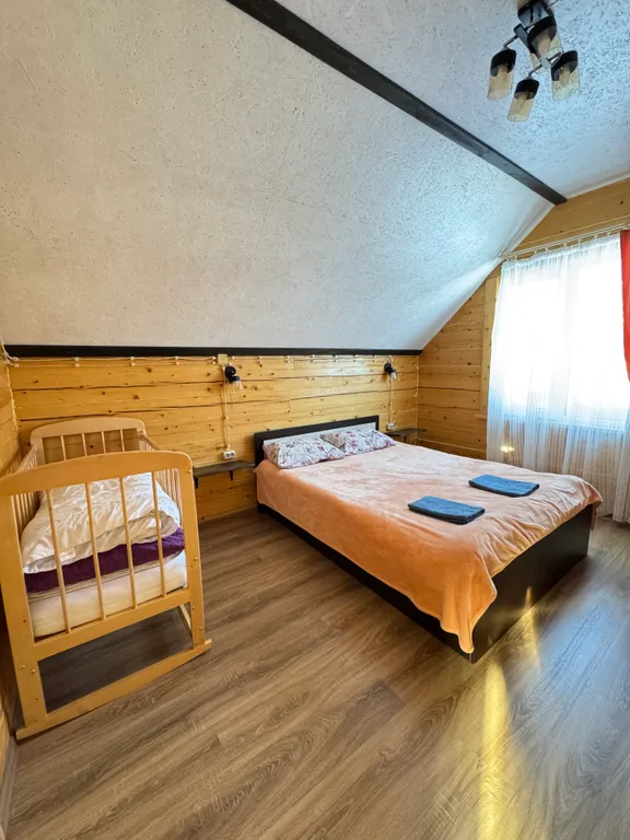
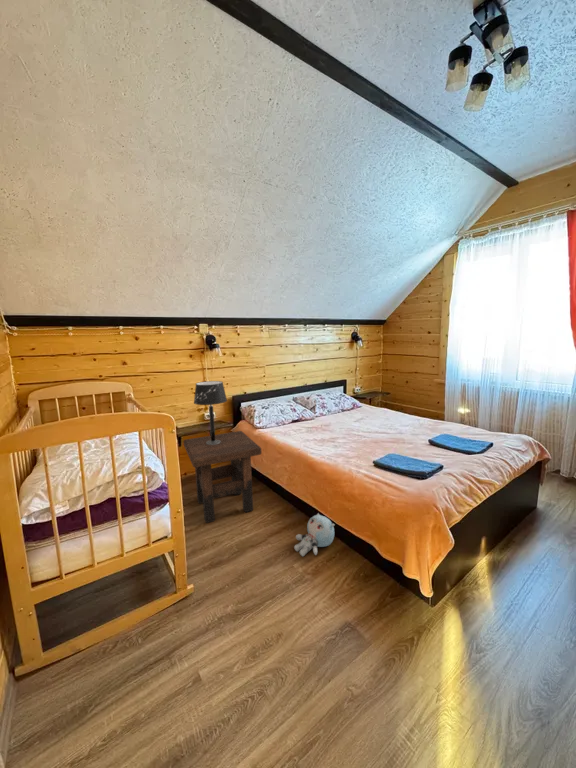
+ table lamp [193,380,228,445]
+ plush toy [293,512,336,557]
+ side table [183,430,263,524]
